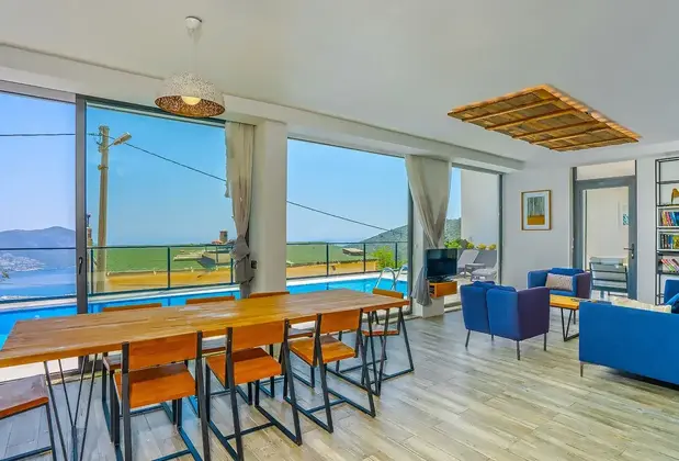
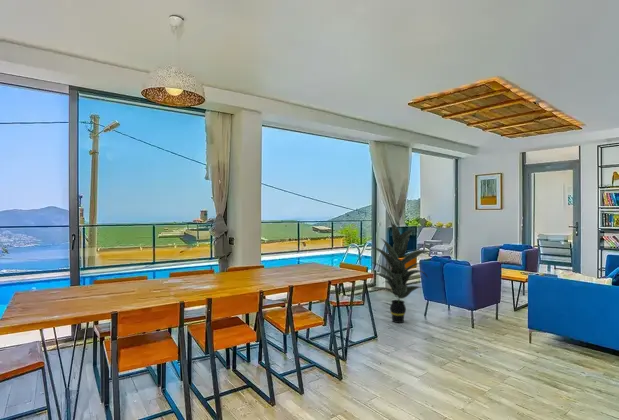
+ indoor plant [368,223,433,324]
